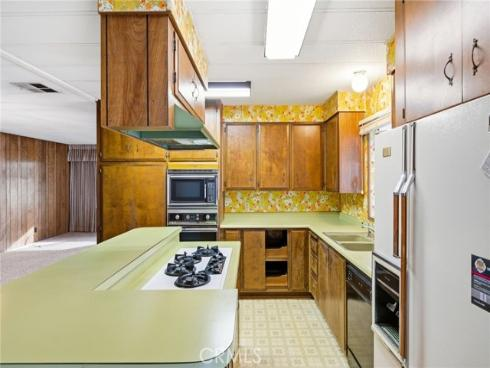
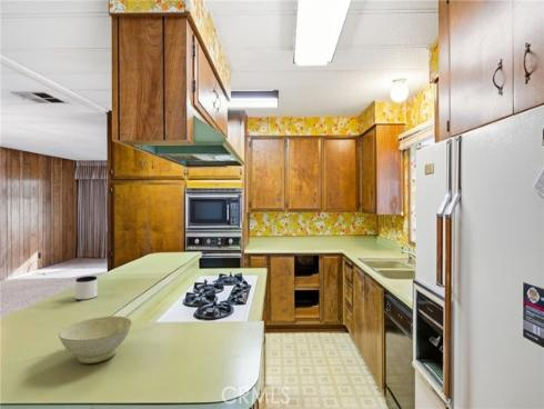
+ bowl [58,315,133,365]
+ mug [74,275,98,302]
